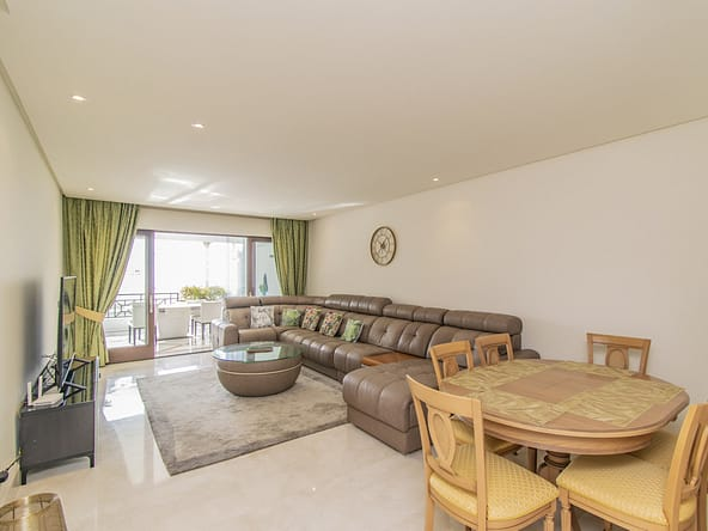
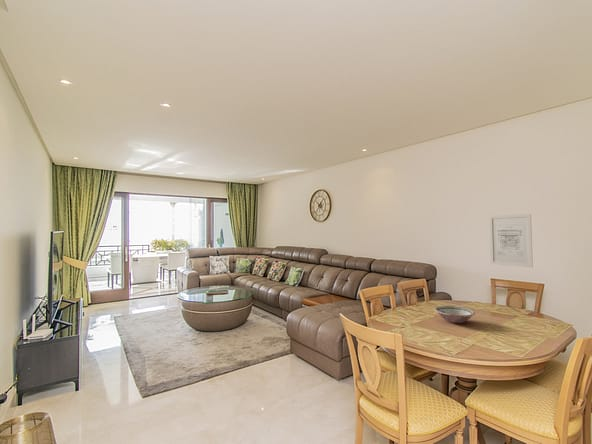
+ bowl [434,305,476,324]
+ wall art [488,213,534,268]
